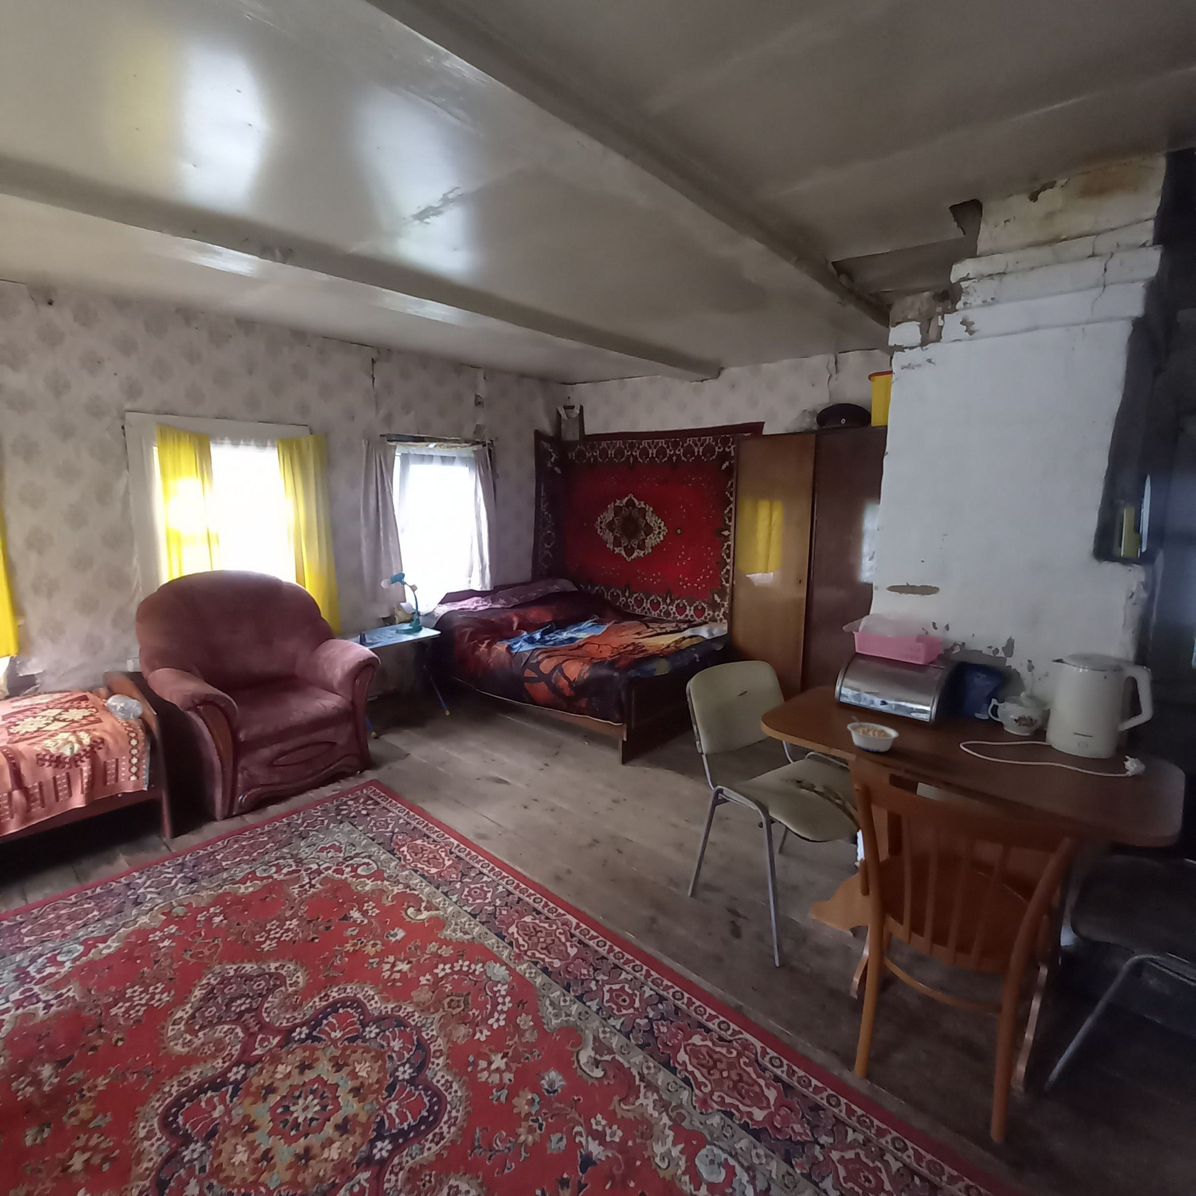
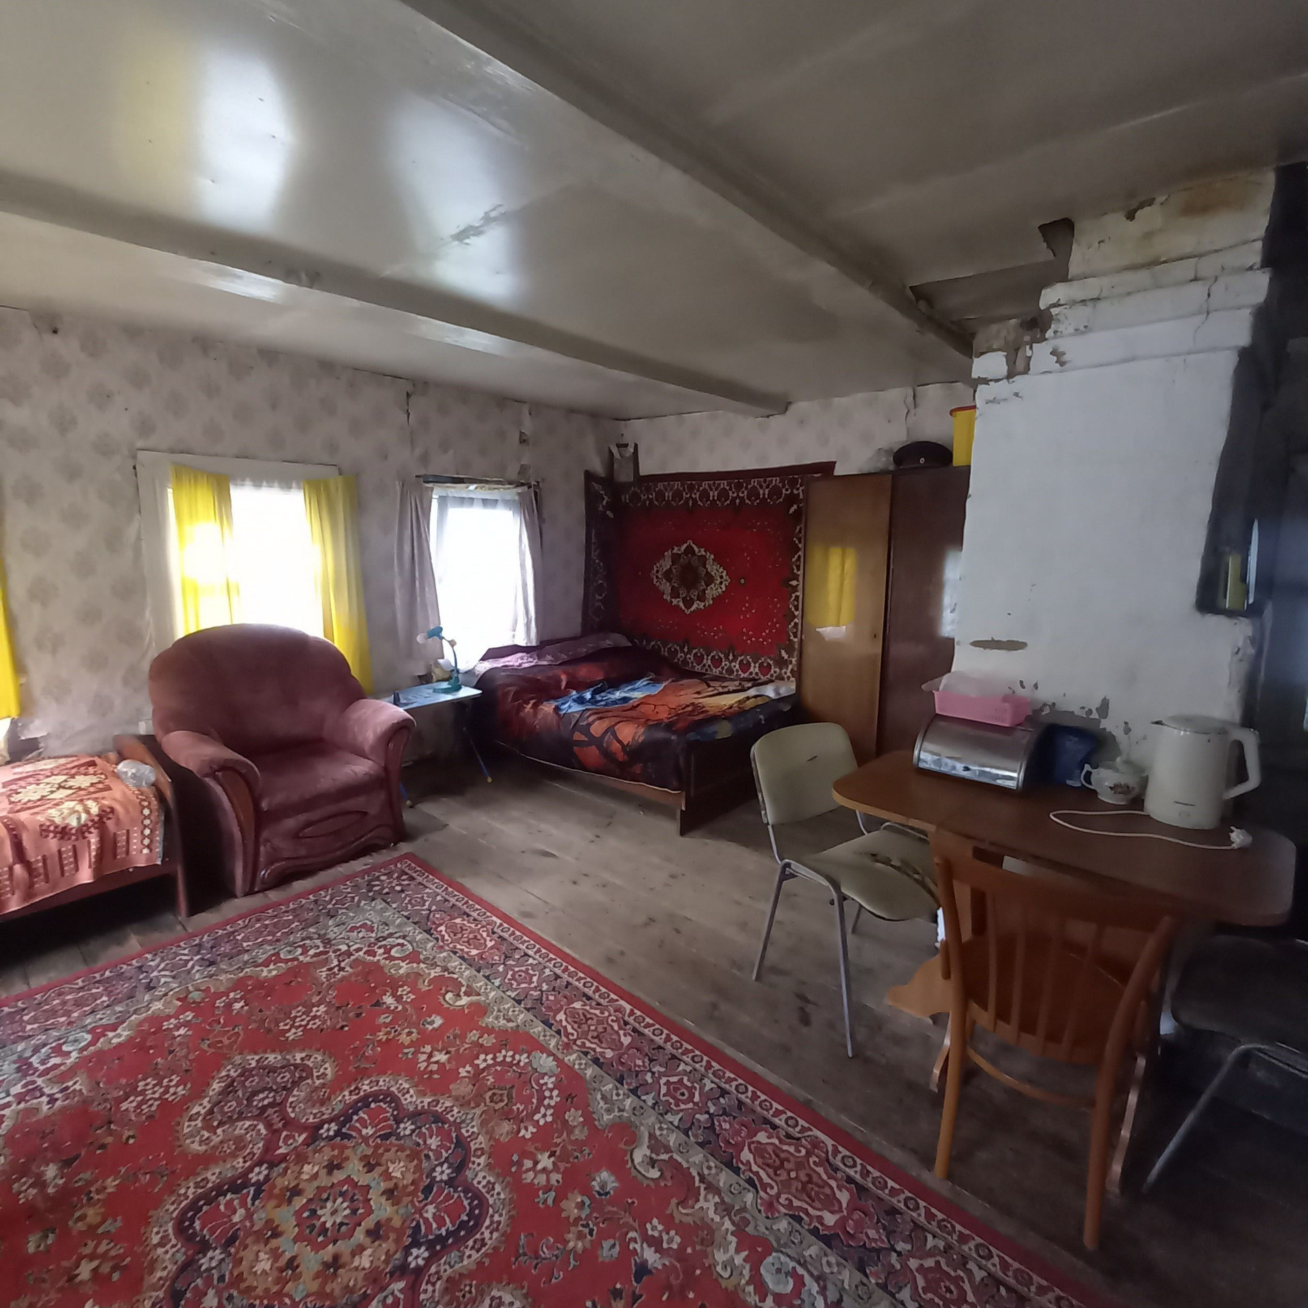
- legume [847,715,899,752]
